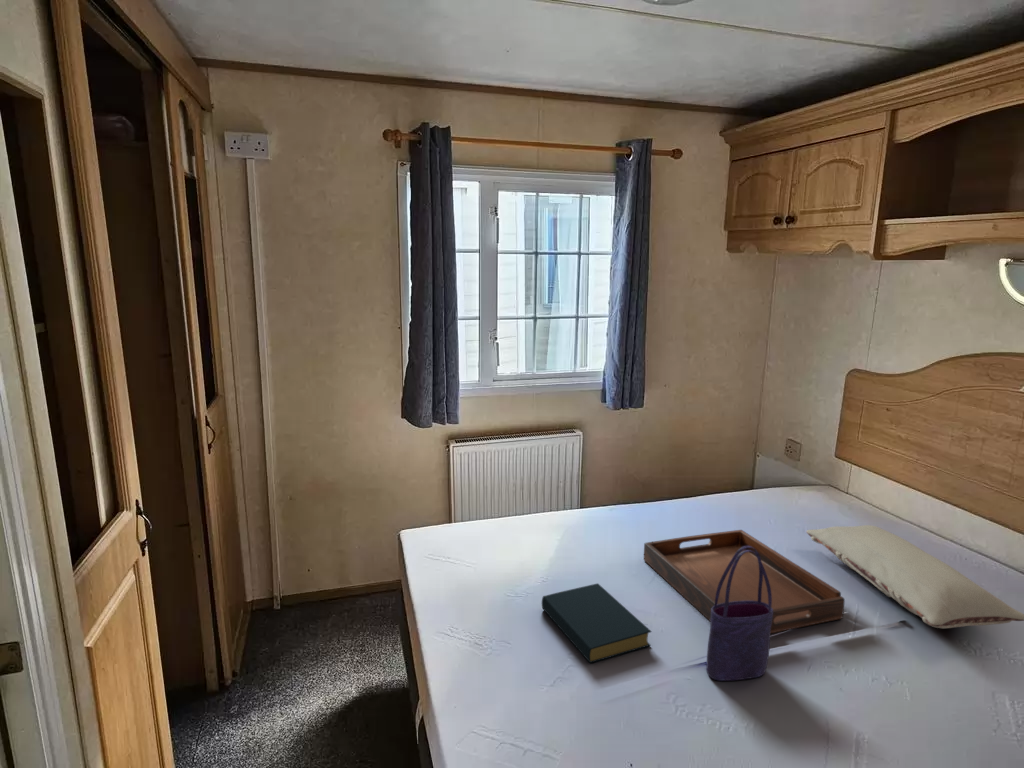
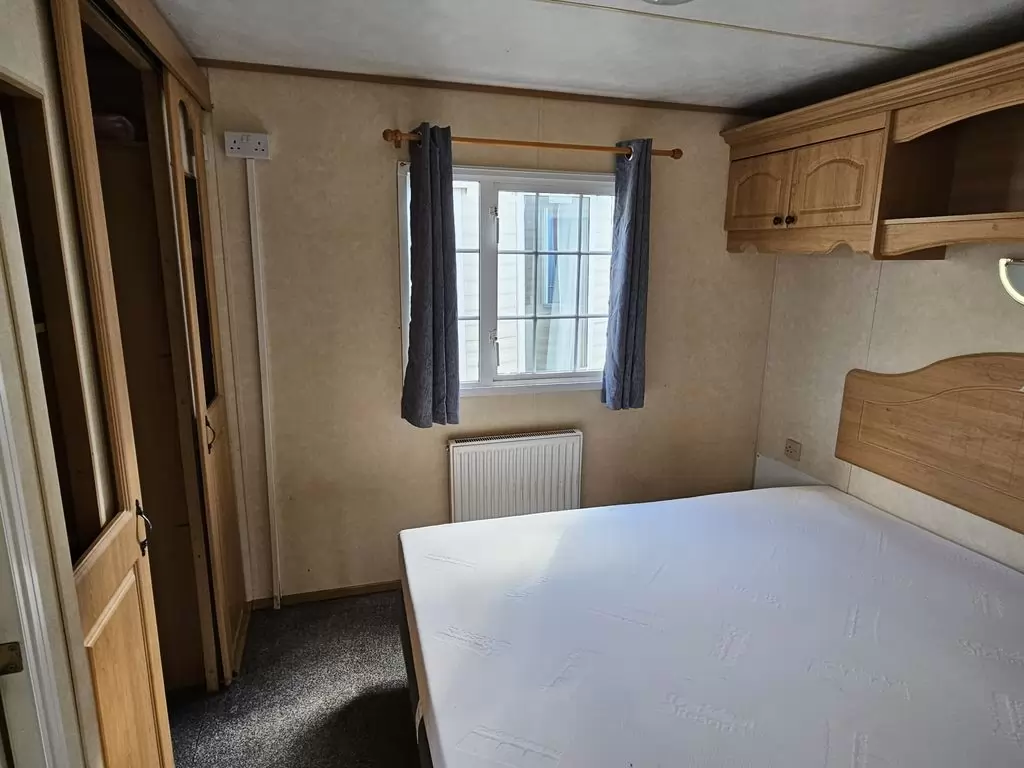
- hardback book [541,582,653,664]
- tote bag [706,546,773,682]
- pillow [805,524,1024,629]
- serving tray [643,529,846,635]
